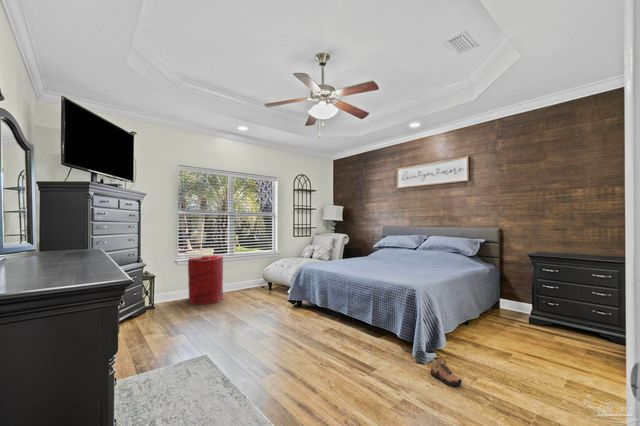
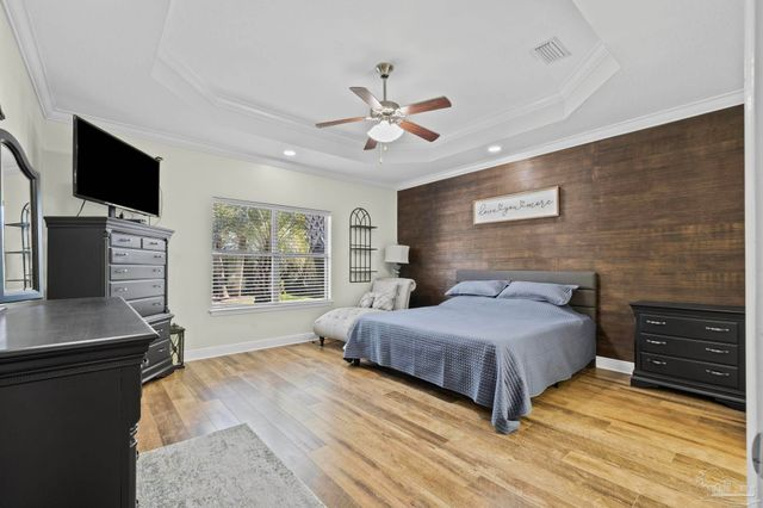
- shoe [429,356,463,387]
- laundry hamper [187,254,224,305]
